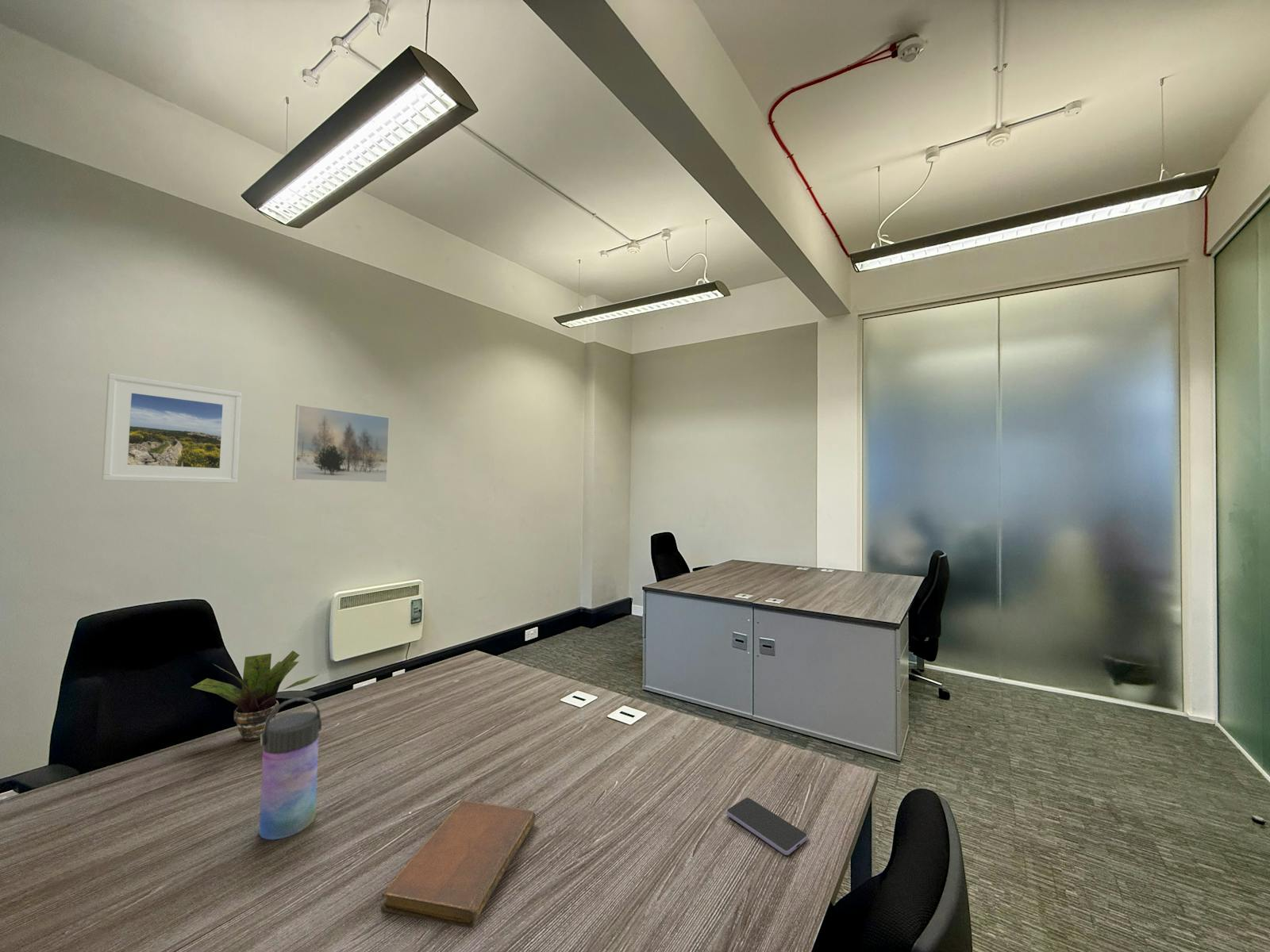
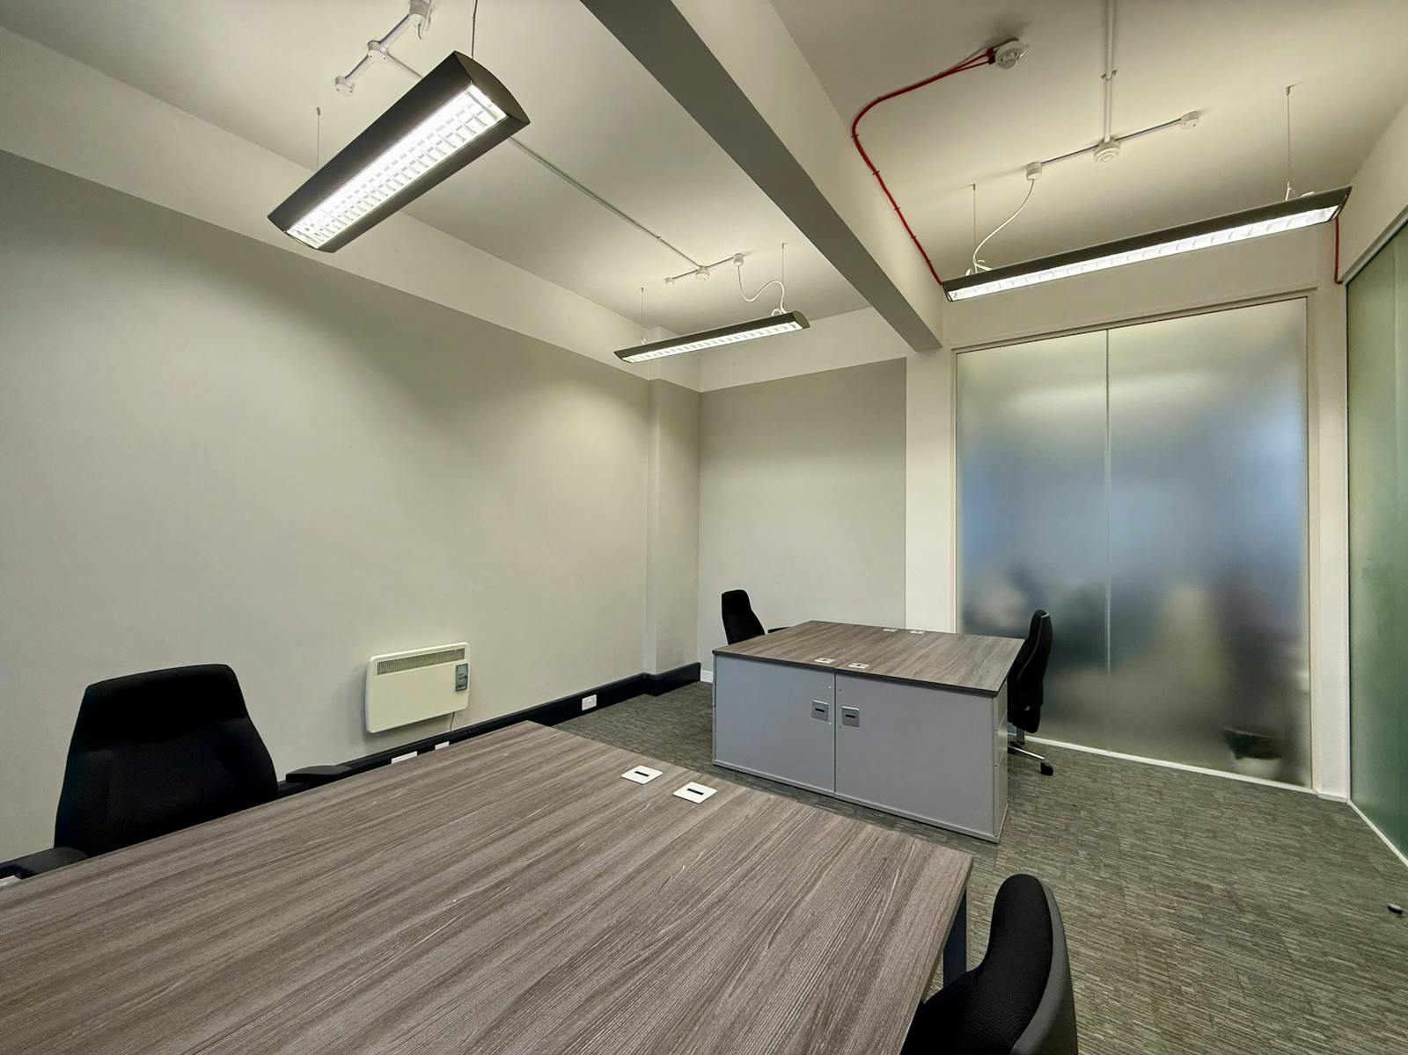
- potted plant [191,650,320,742]
- smartphone [725,797,808,856]
- water bottle [258,697,322,840]
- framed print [292,404,391,483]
- notebook [380,800,537,928]
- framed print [101,373,242,484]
